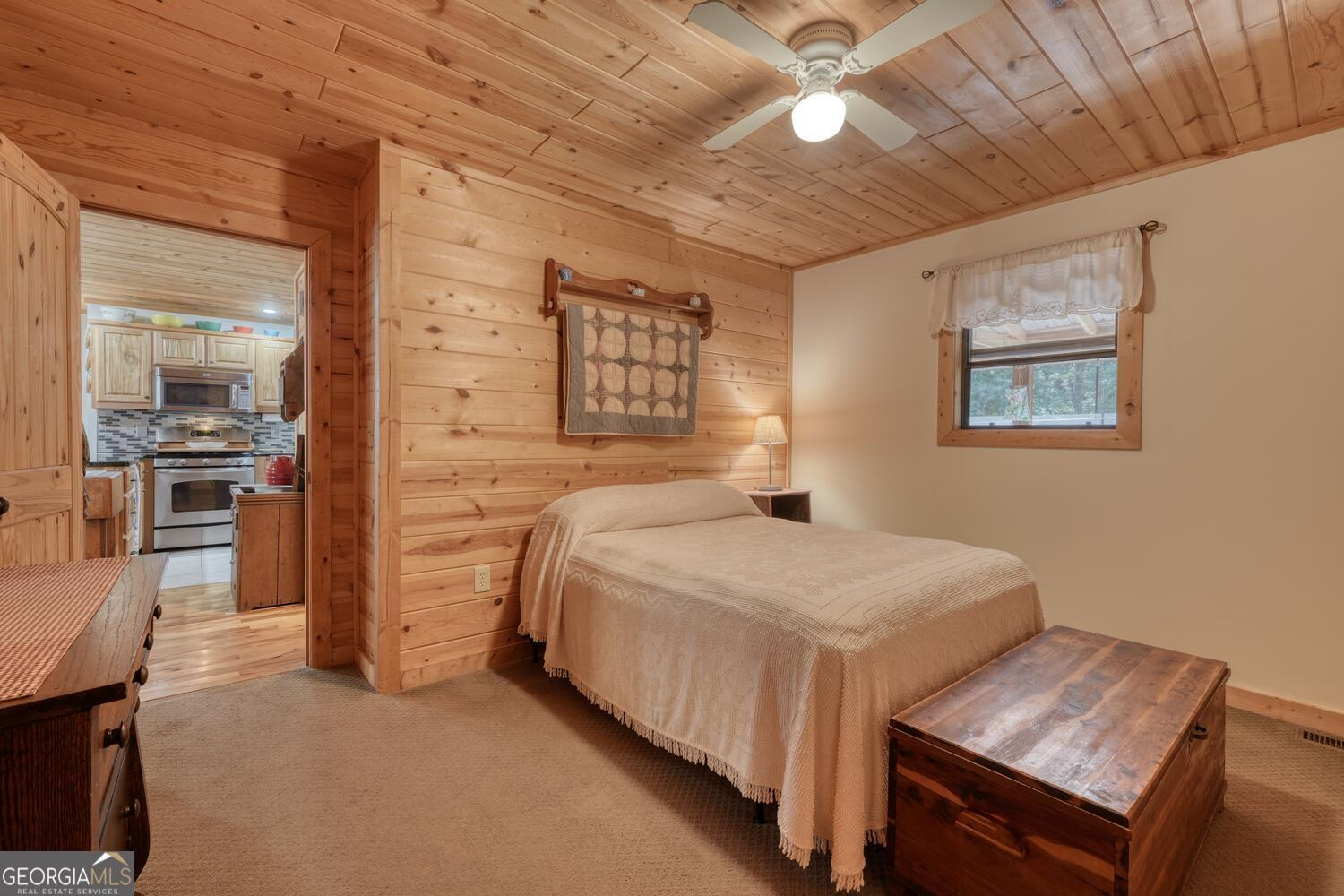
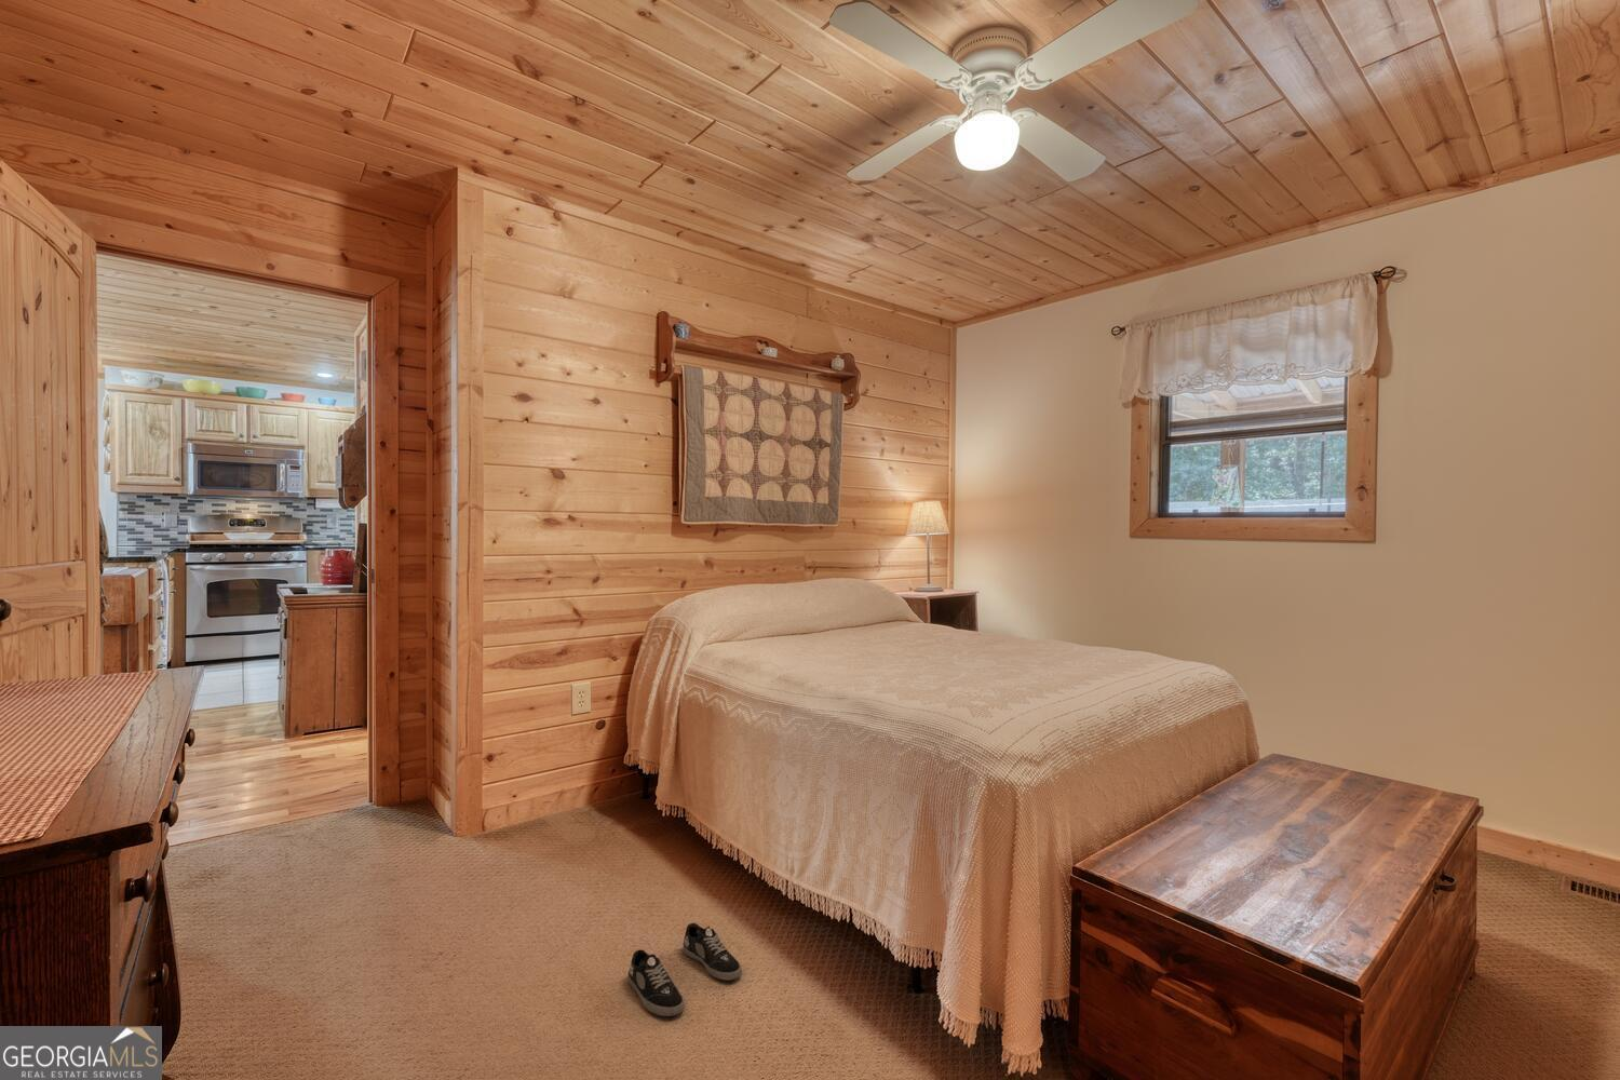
+ shoe [627,922,742,1017]
